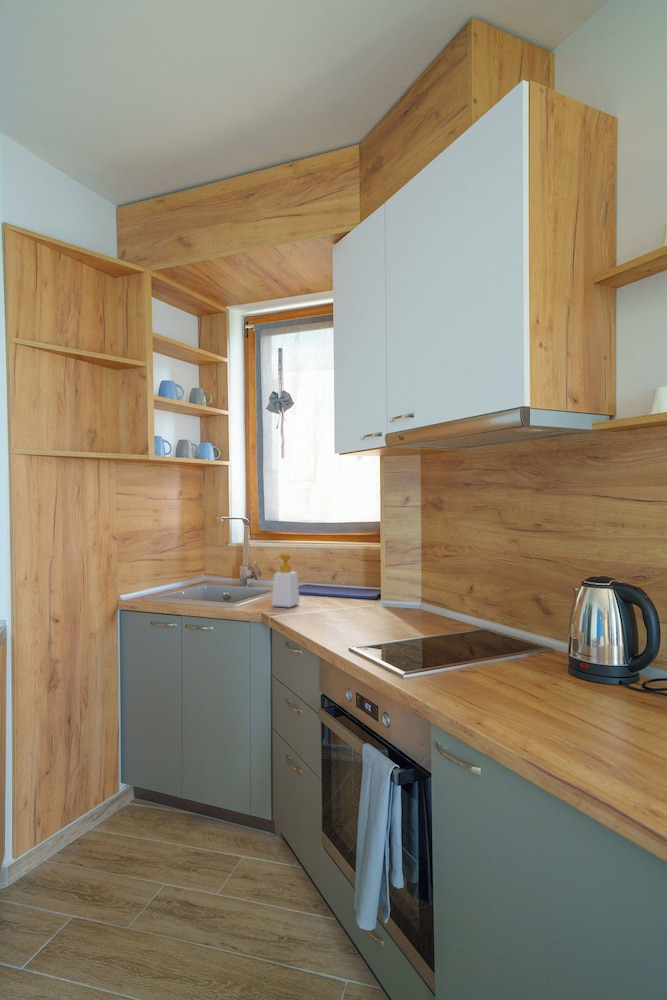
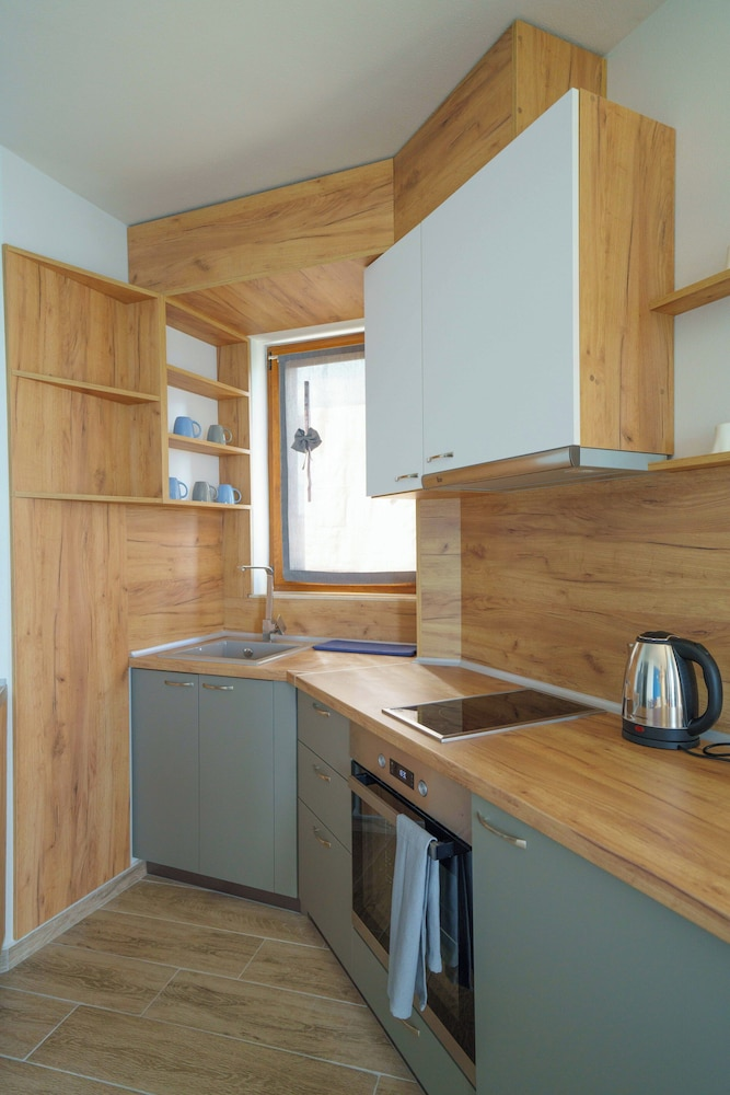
- soap bottle [271,552,301,608]
